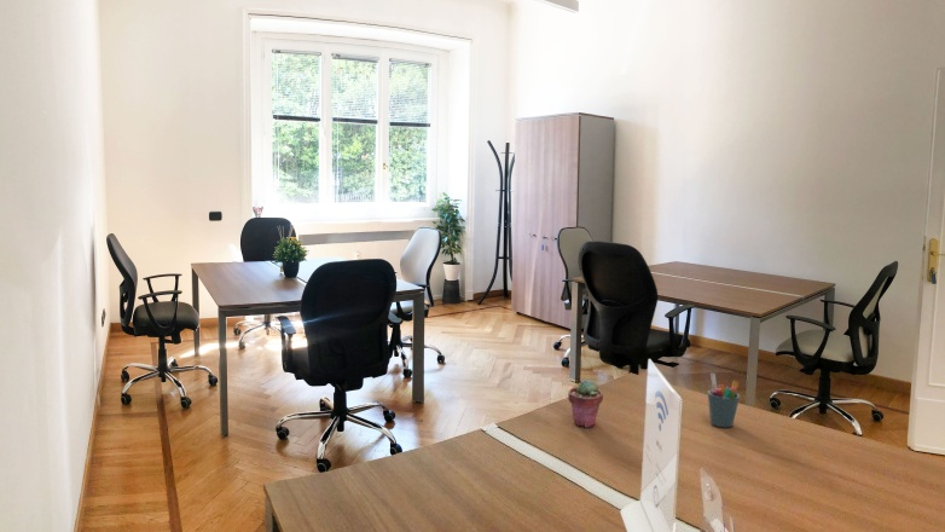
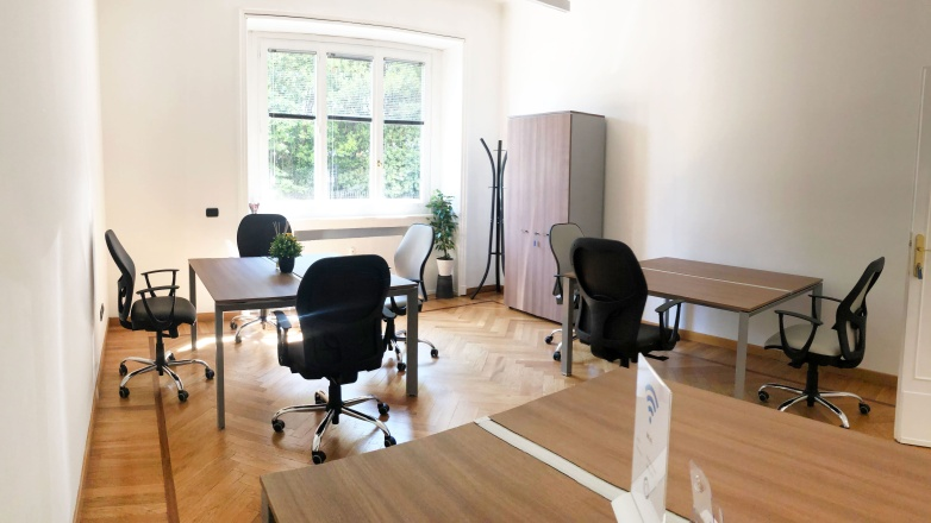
- potted succulent [567,378,604,428]
- pen holder [707,372,741,428]
